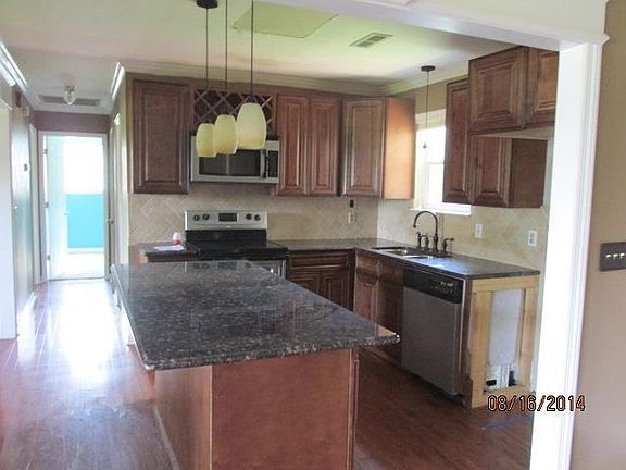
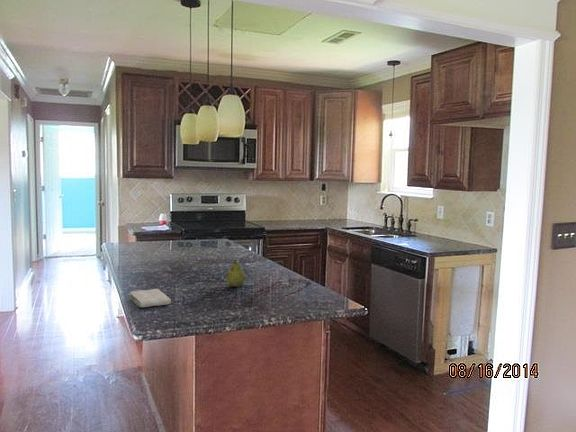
+ washcloth [129,288,172,308]
+ fruit [225,259,246,288]
